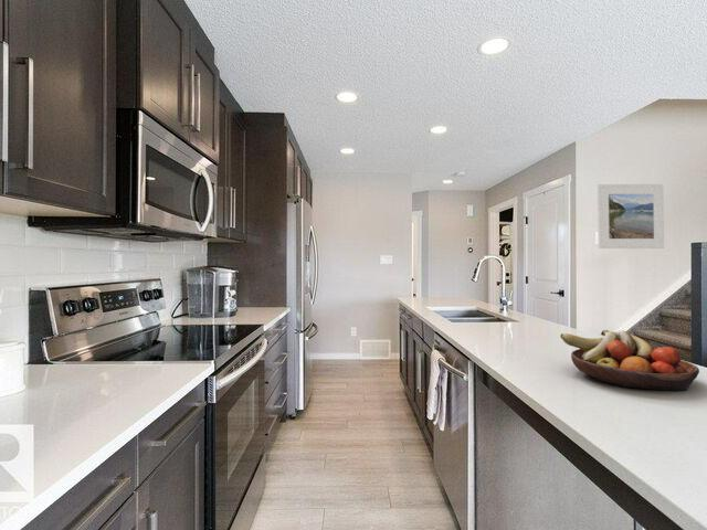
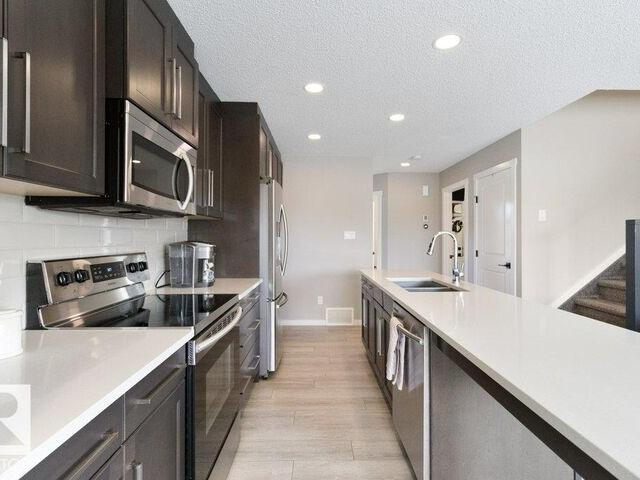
- fruit bowl [560,329,700,392]
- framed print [597,183,665,250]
